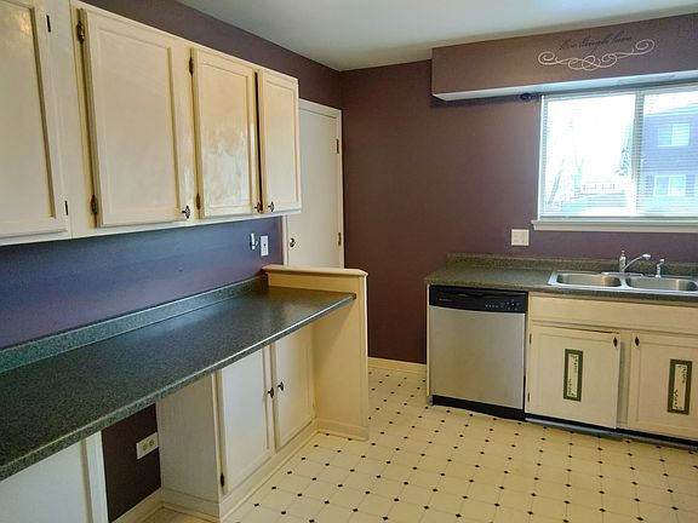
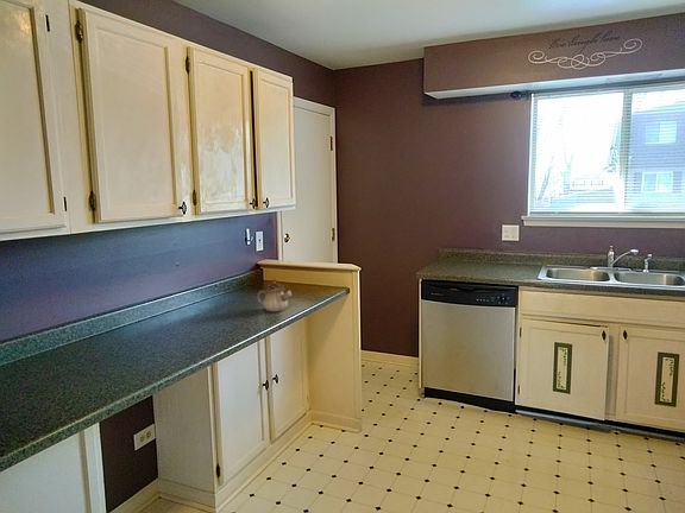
+ teapot [256,278,293,312]
